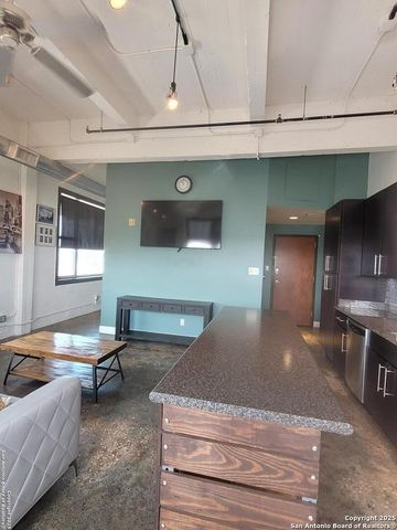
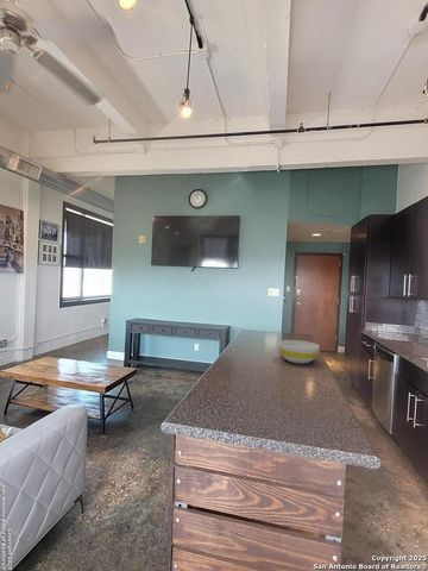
+ bowl [277,339,321,365]
